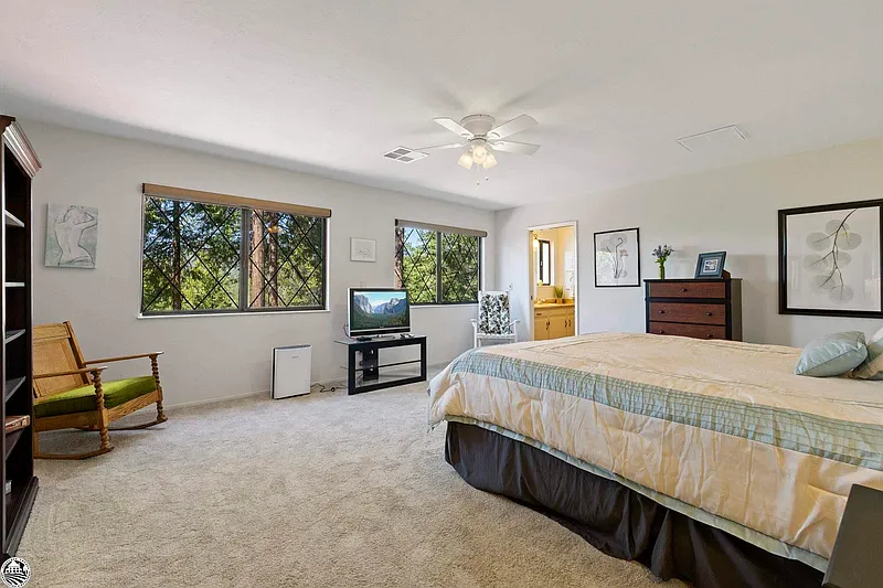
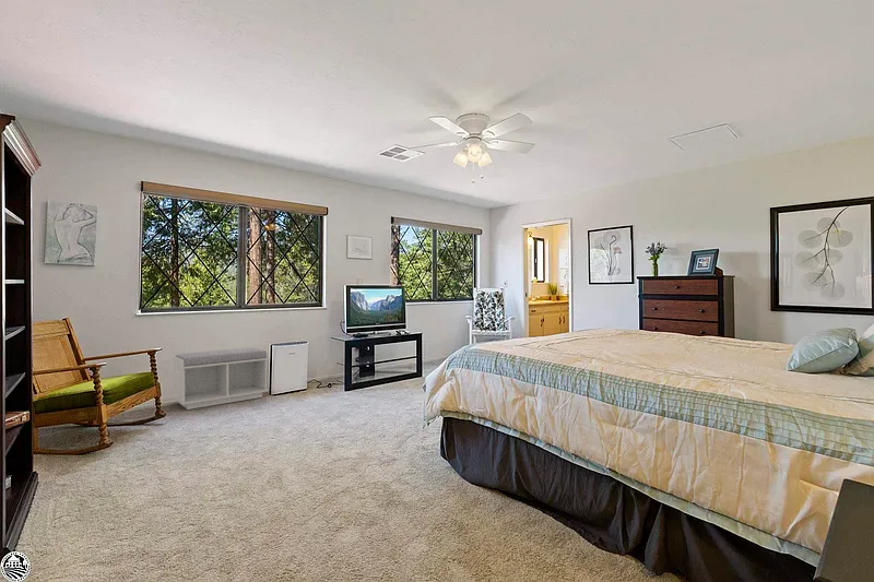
+ bench [172,346,270,411]
